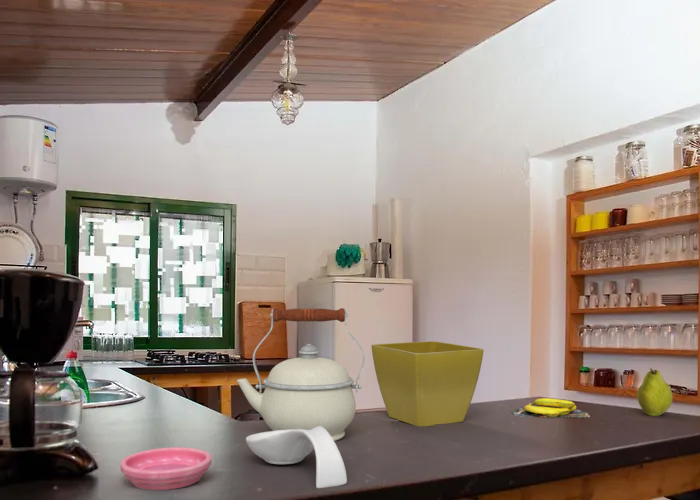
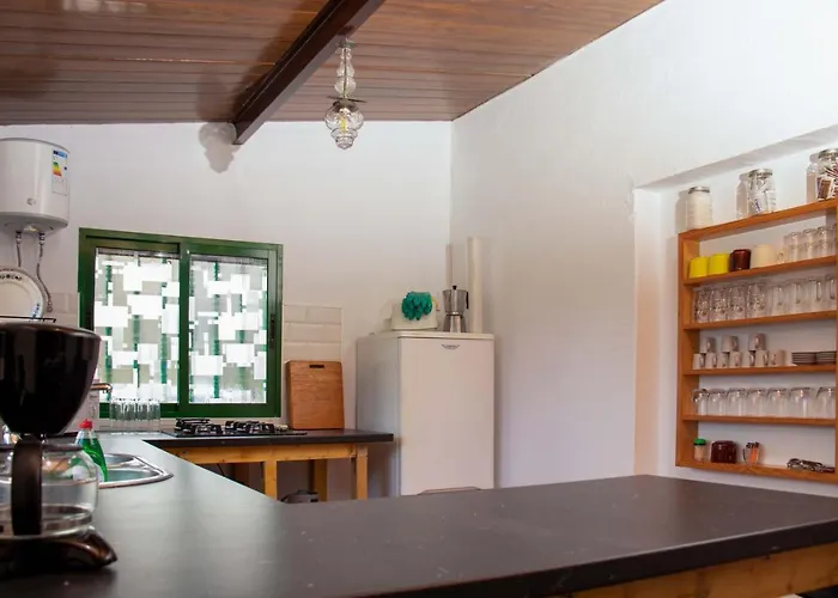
- saucer [119,446,213,491]
- flower pot [371,340,485,427]
- spoon rest [245,426,348,489]
- banana [511,397,591,418]
- kettle [236,307,366,442]
- fruit [636,367,674,417]
